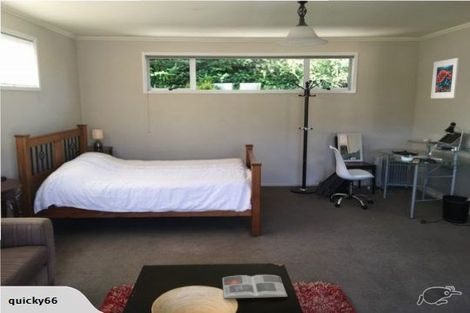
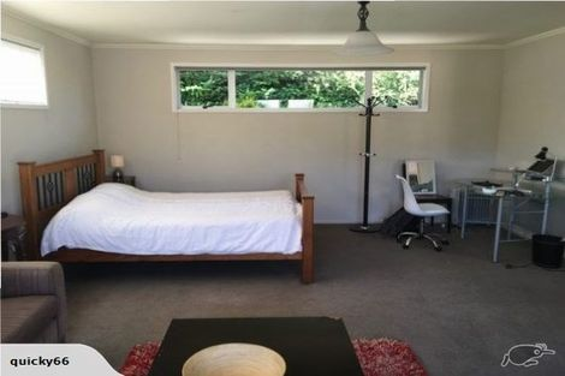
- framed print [430,57,460,99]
- magazine [222,274,288,299]
